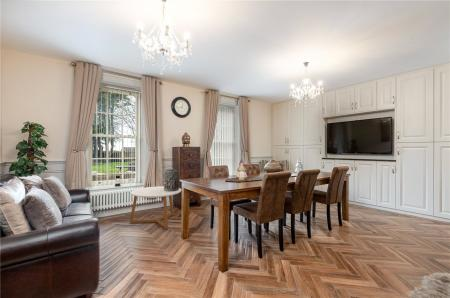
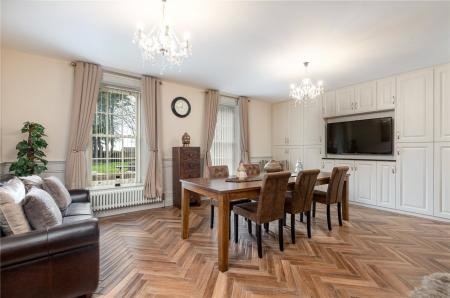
- coffee table [129,185,182,230]
- decorative urn [162,168,180,191]
